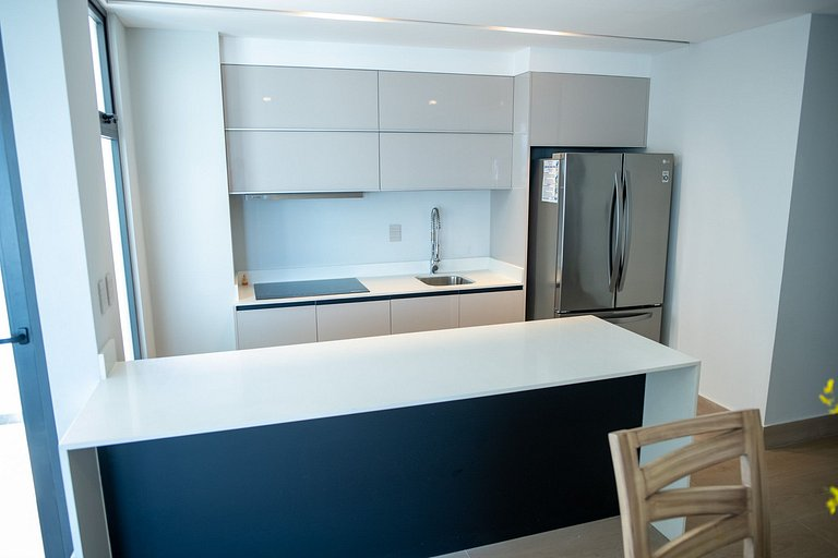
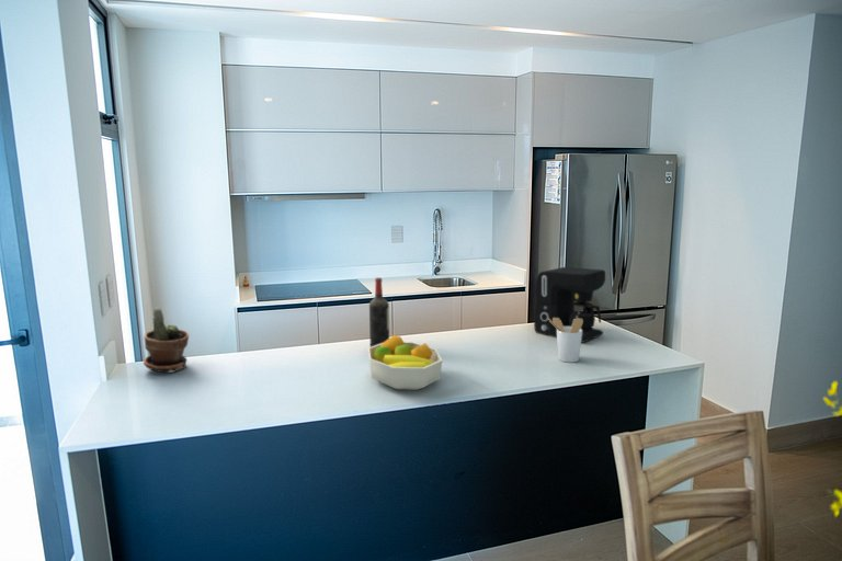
+ utensil holder [548,318,582,364]
+ potted plant [143,307,190,374]
+ coffee maker [533,266,606,344]
+ wine bottle [368,276,390,347]
+ fruit bowl [366,334,443,391]
